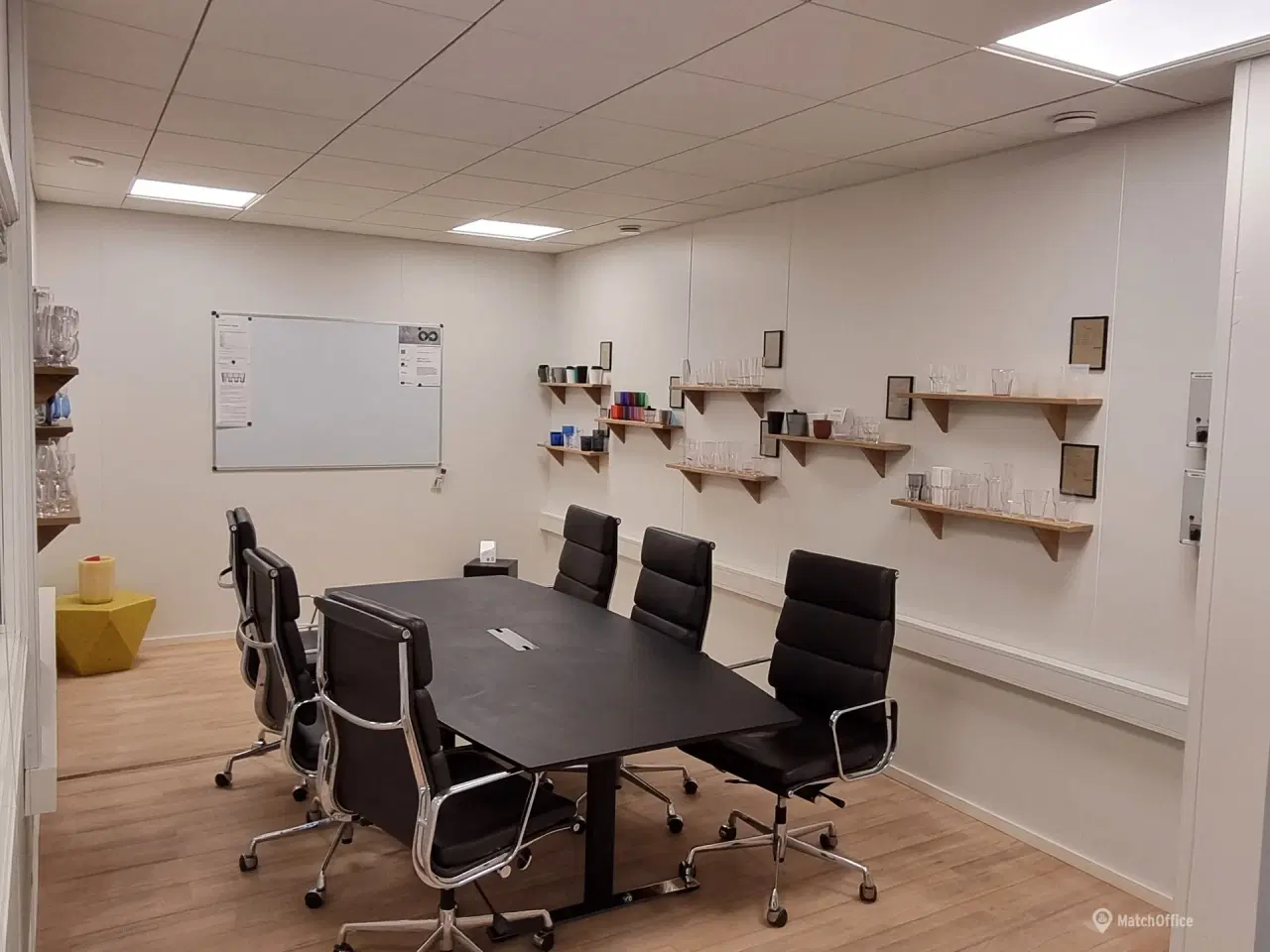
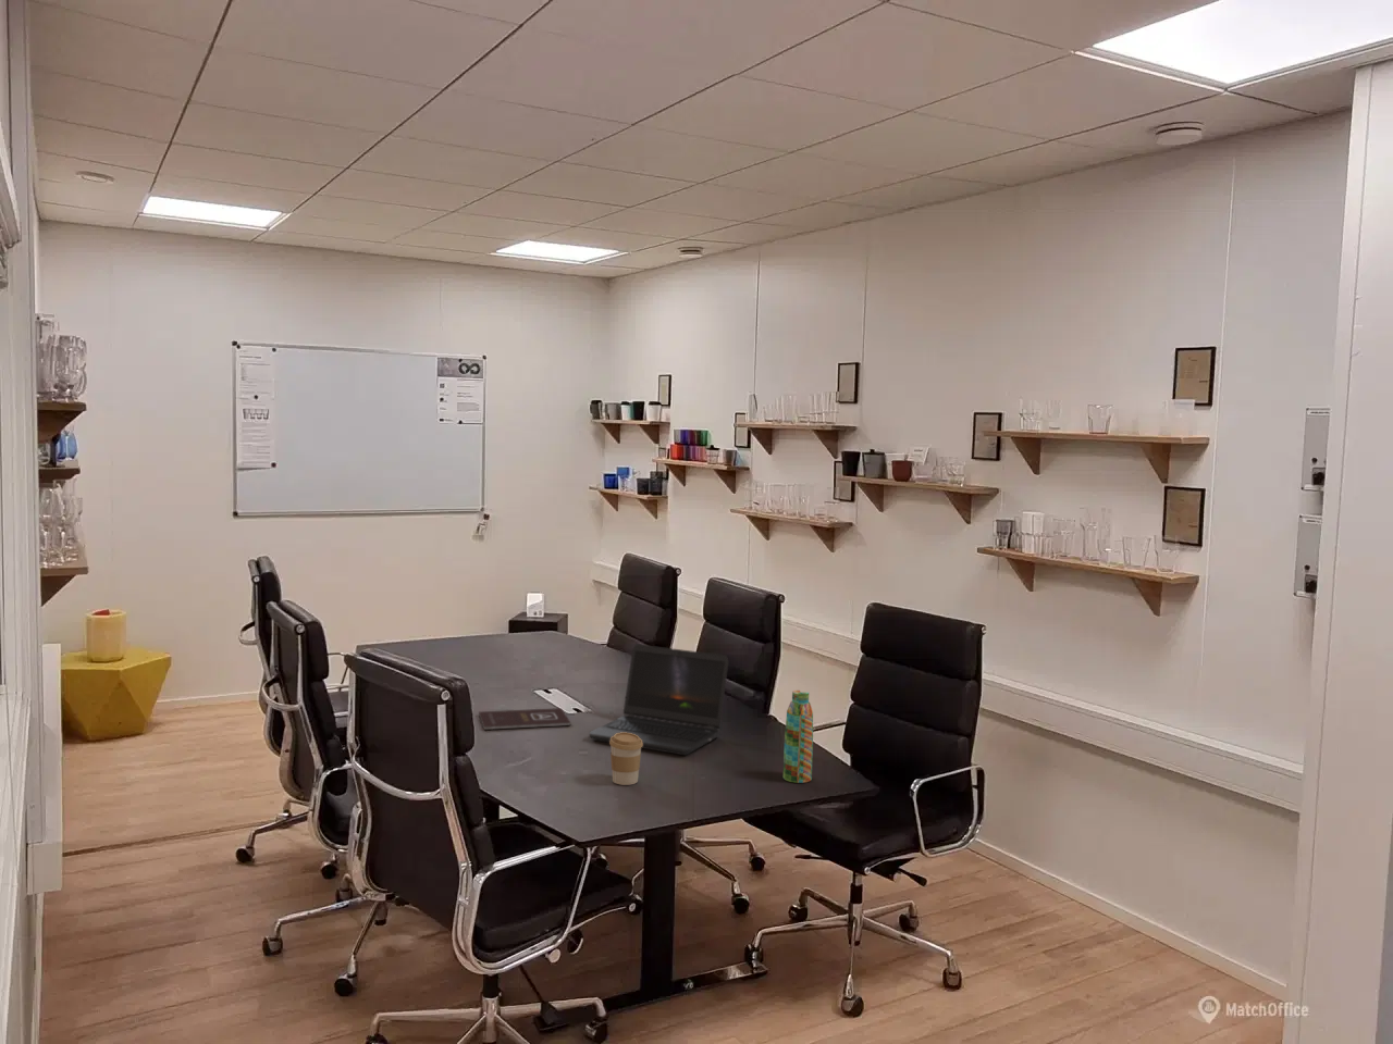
+ coffee cup [609,731,643,786]
+ book [478,707,571,730]
+ water bottle [782,690,814,784]
+ laptop computer [589,644,729,756]
